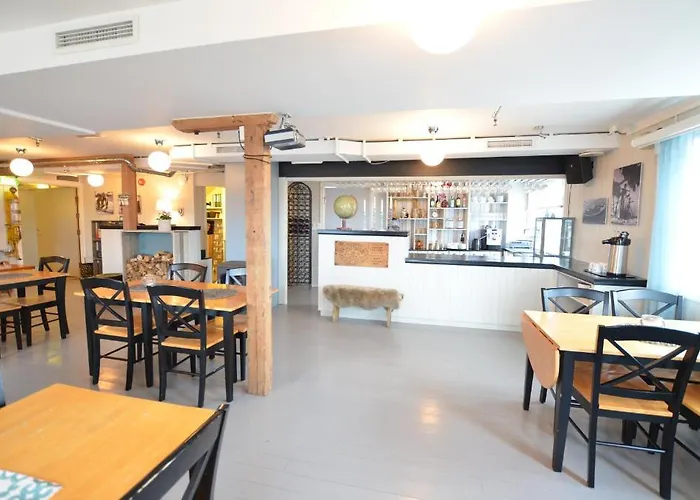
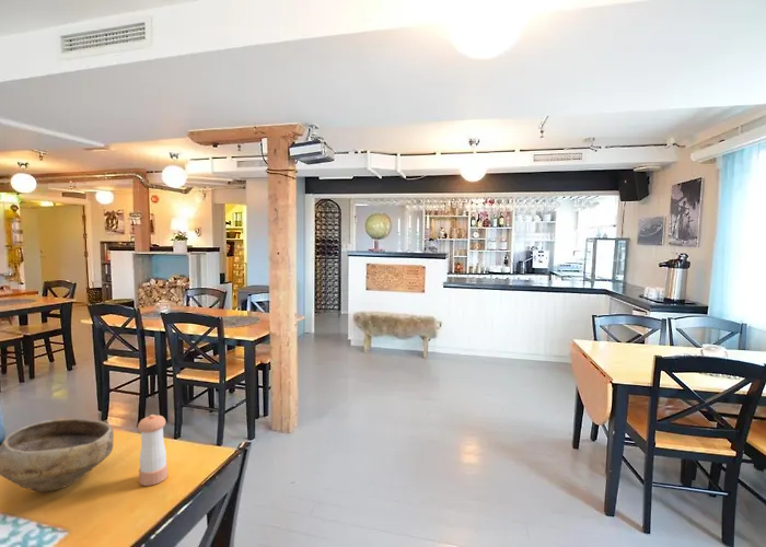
+ pepper shaker [137,414,169,487]
+ bowl [0,418,115,492]
